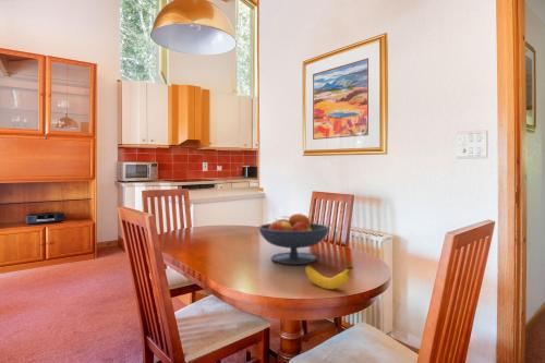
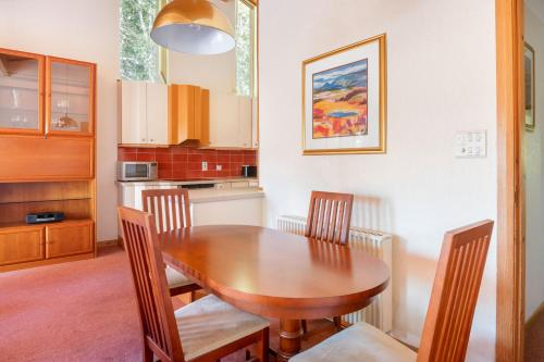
- banana [304,264,354,290]
- fruit bowl [257,211,330,265]
